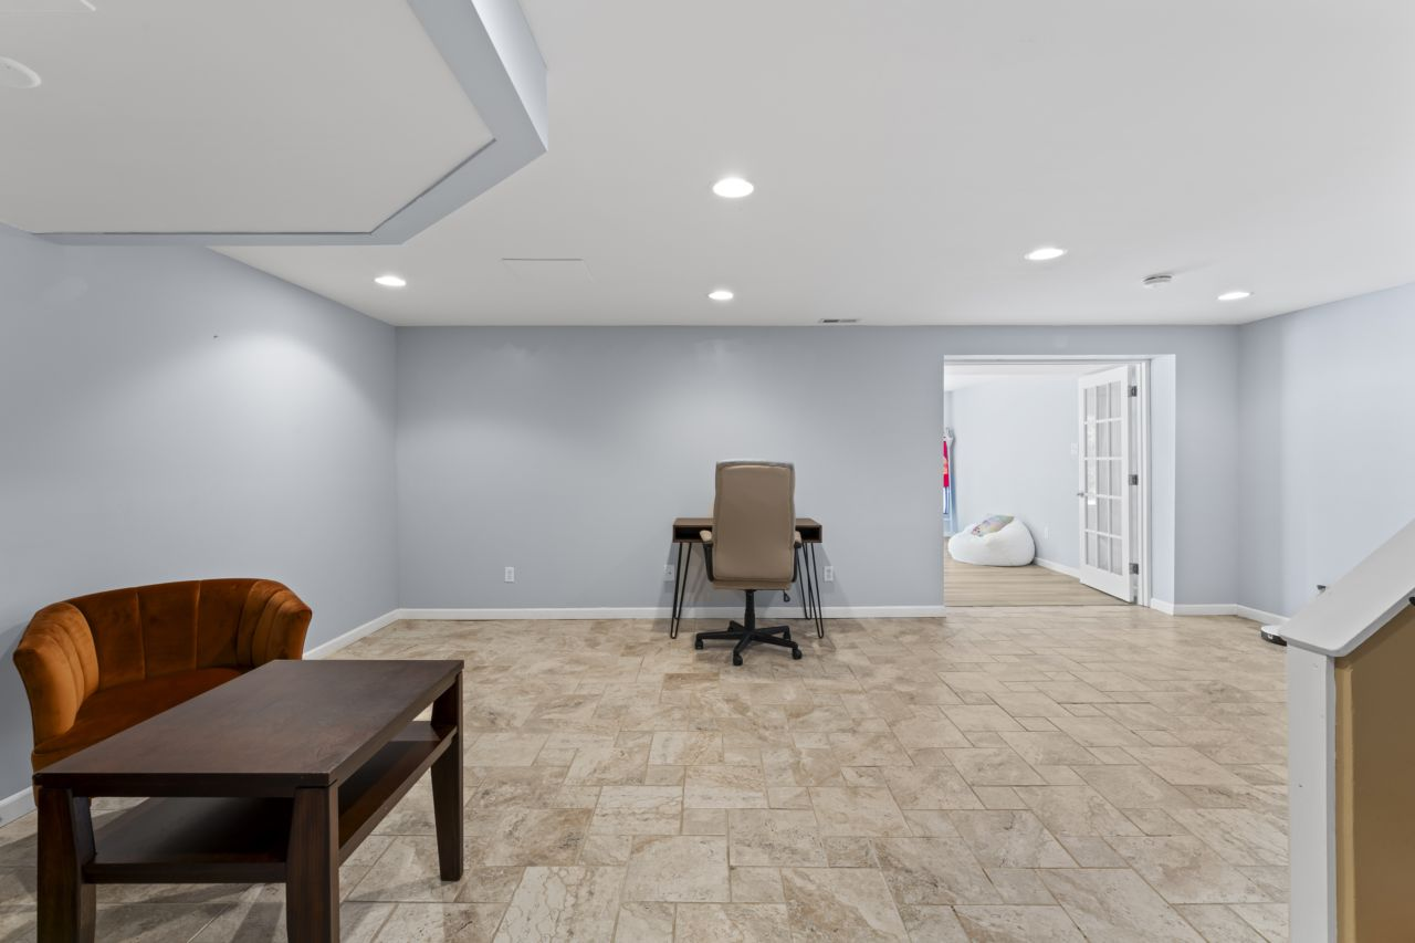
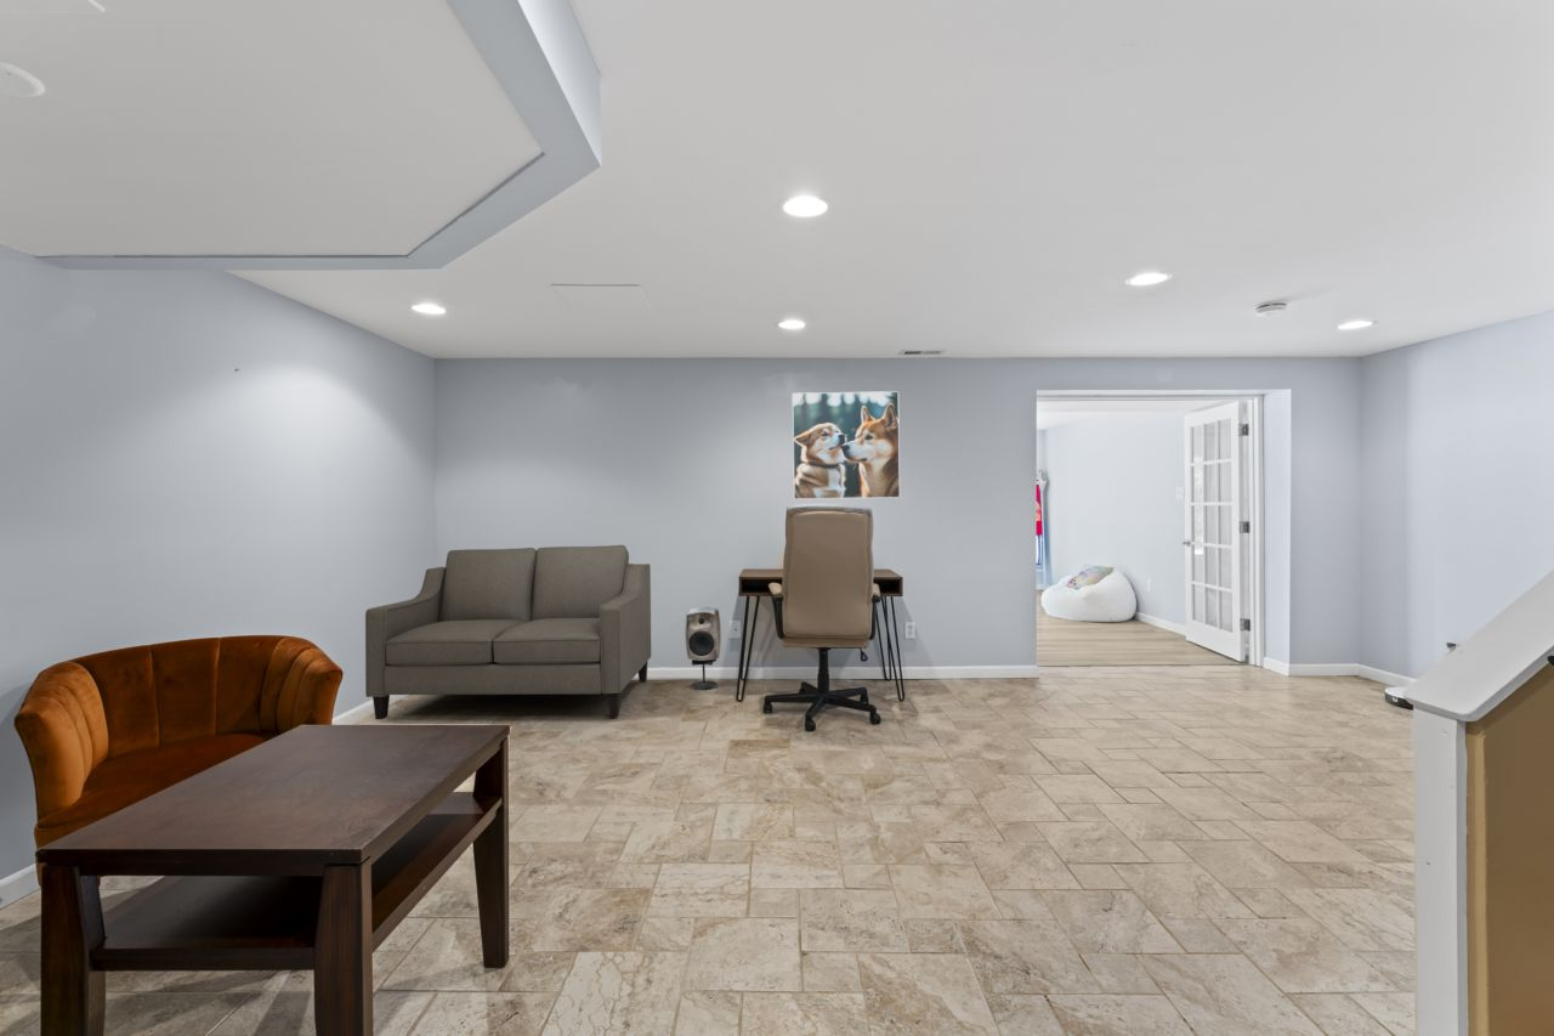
+ sofa [364,544,652,720]
+ speaker [684,606,722,691]
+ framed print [792,390,901,500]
